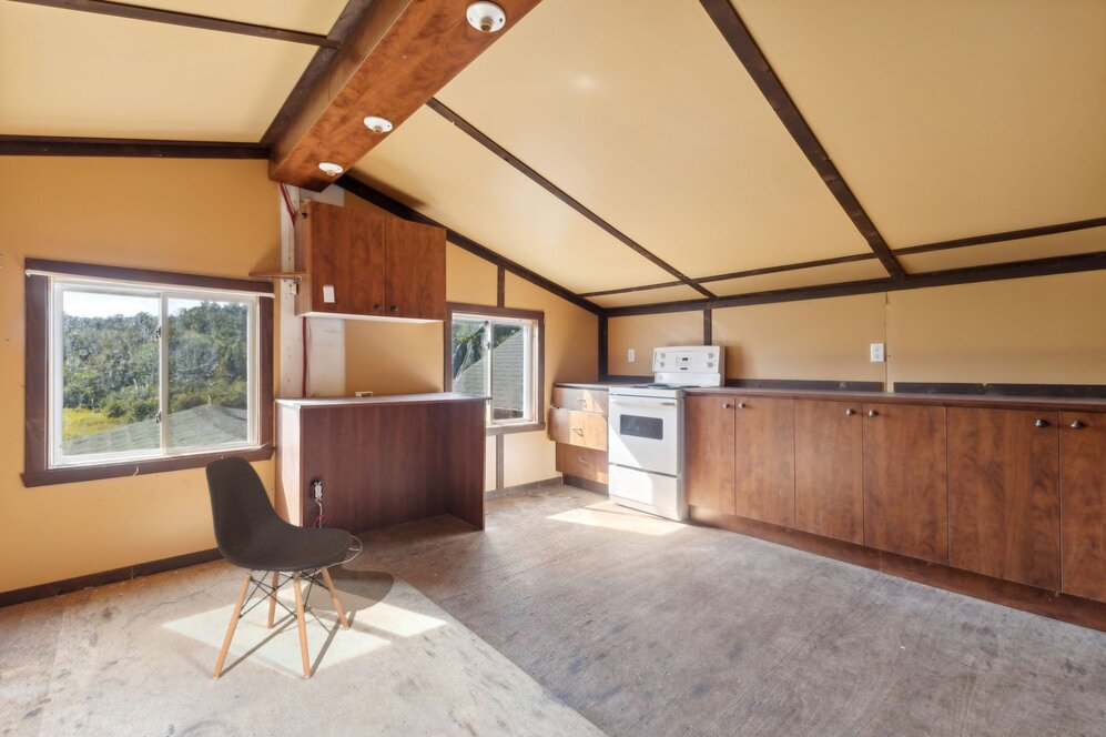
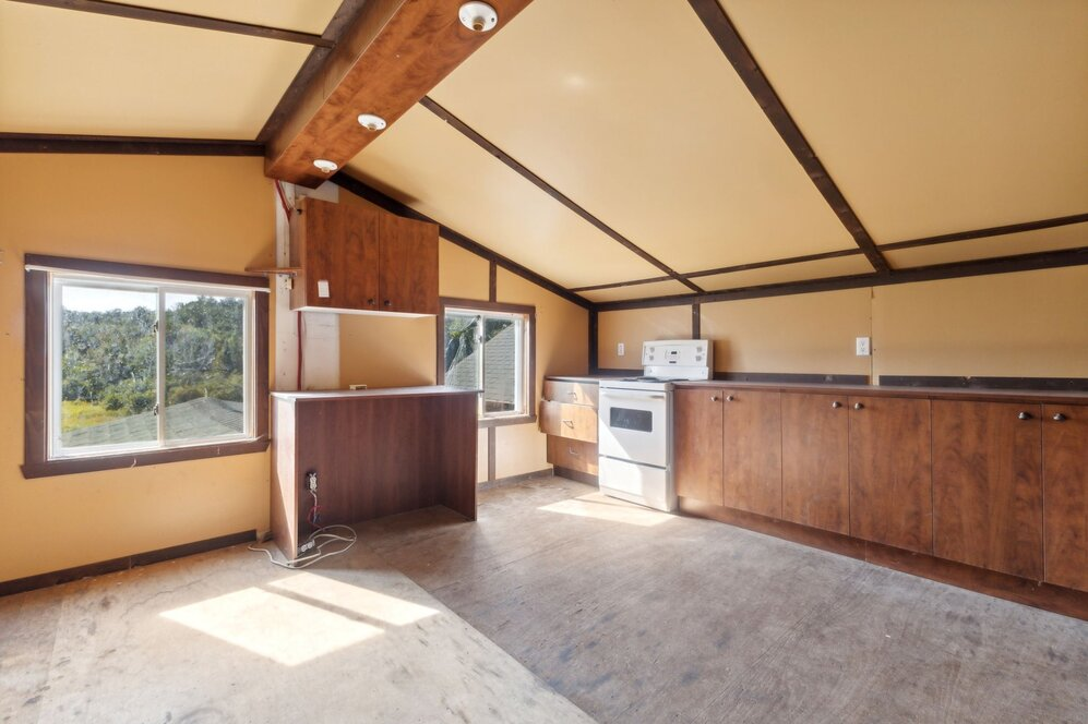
- chair [204,455,354,680]
